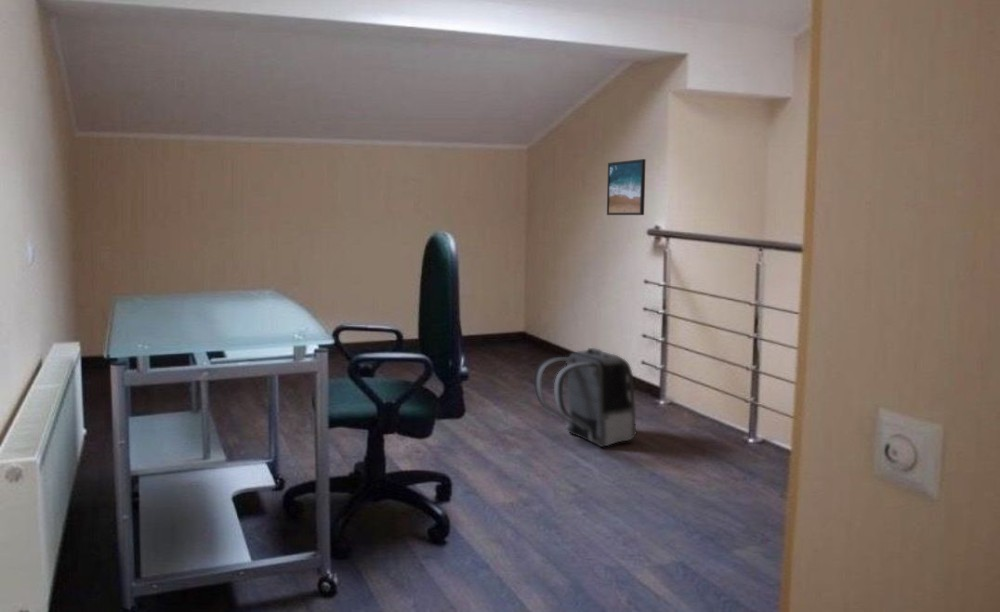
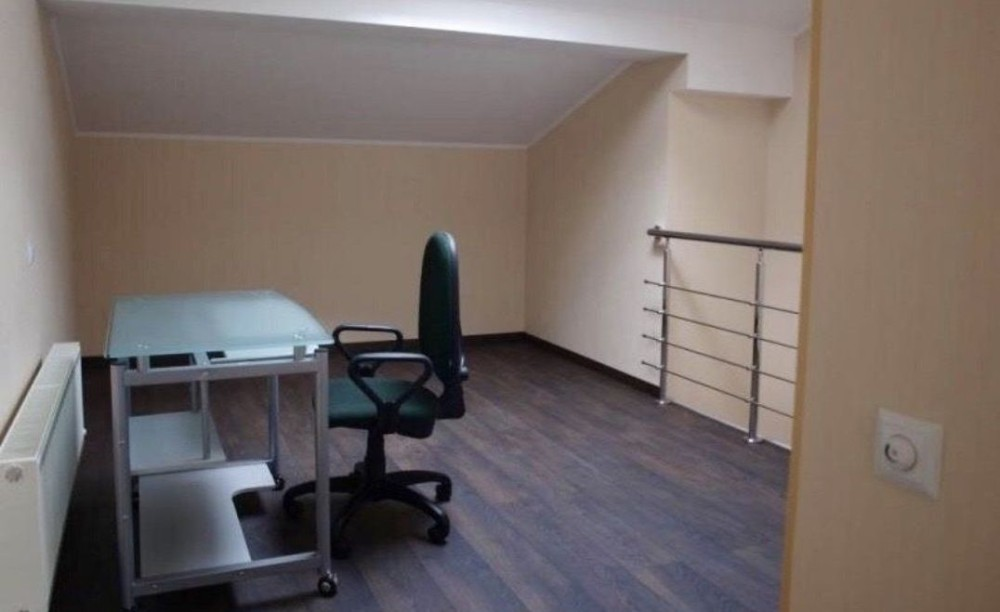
- backpack [533,347,637,448]
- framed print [606,158,647,216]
